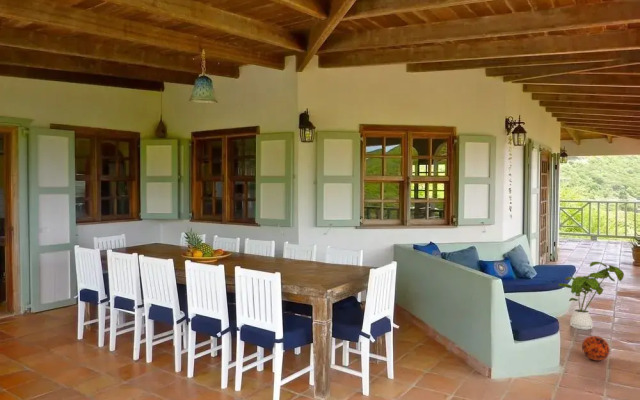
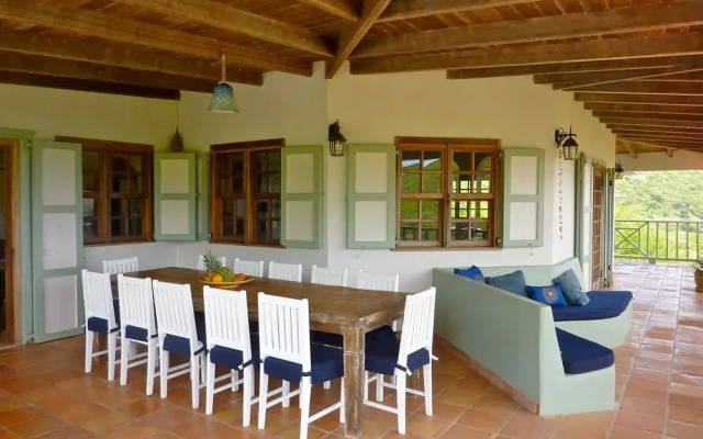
- decorative ball [581,335,611,362]
- house plant [557,261,625,331]
